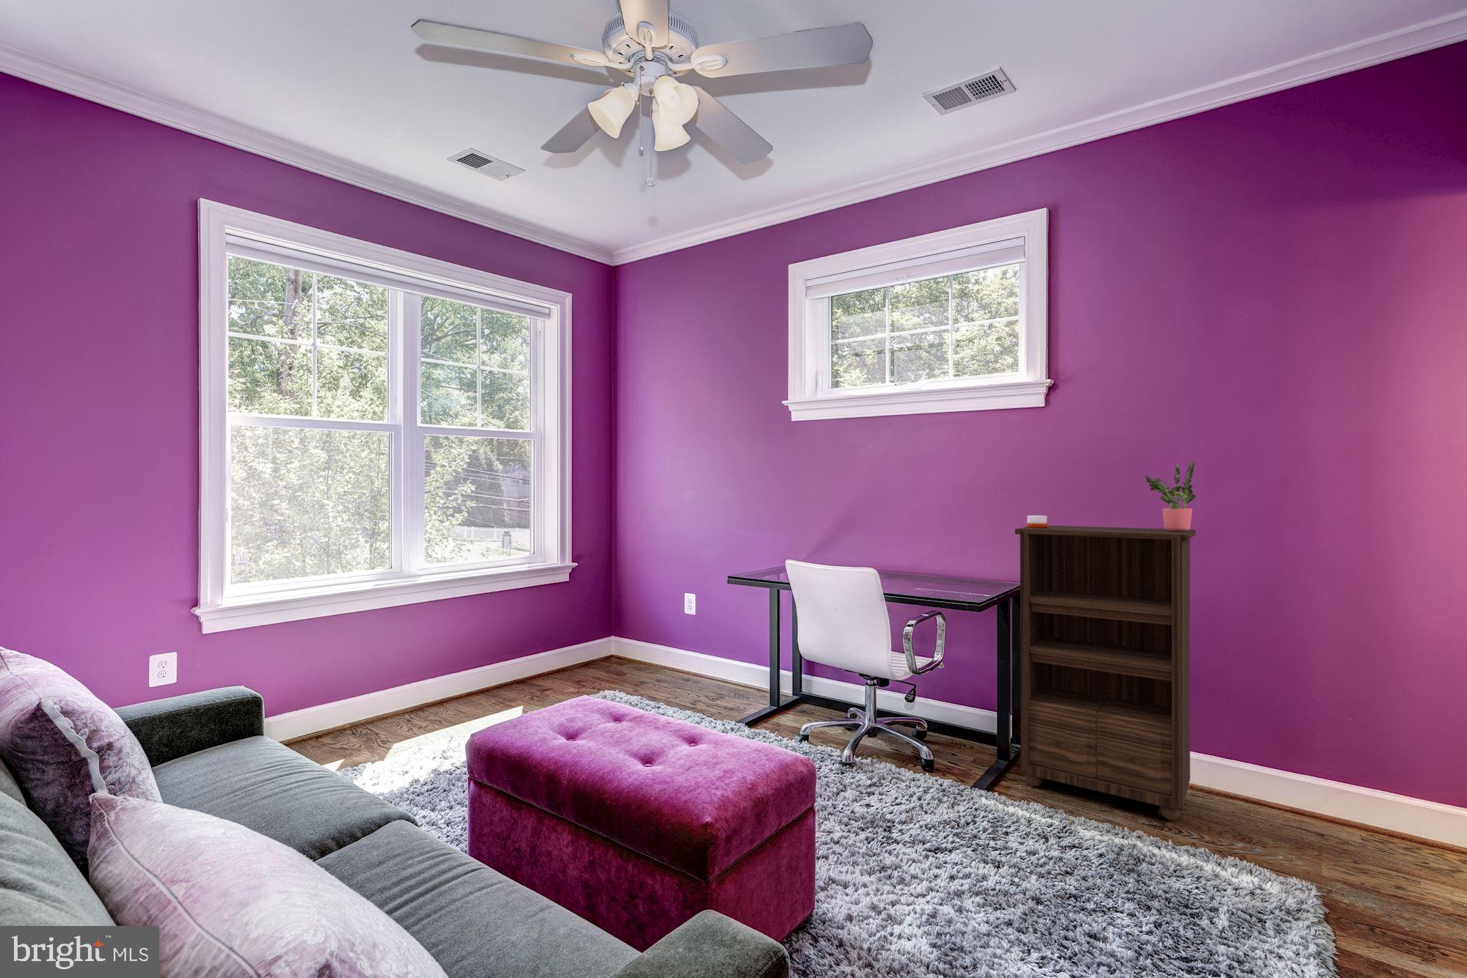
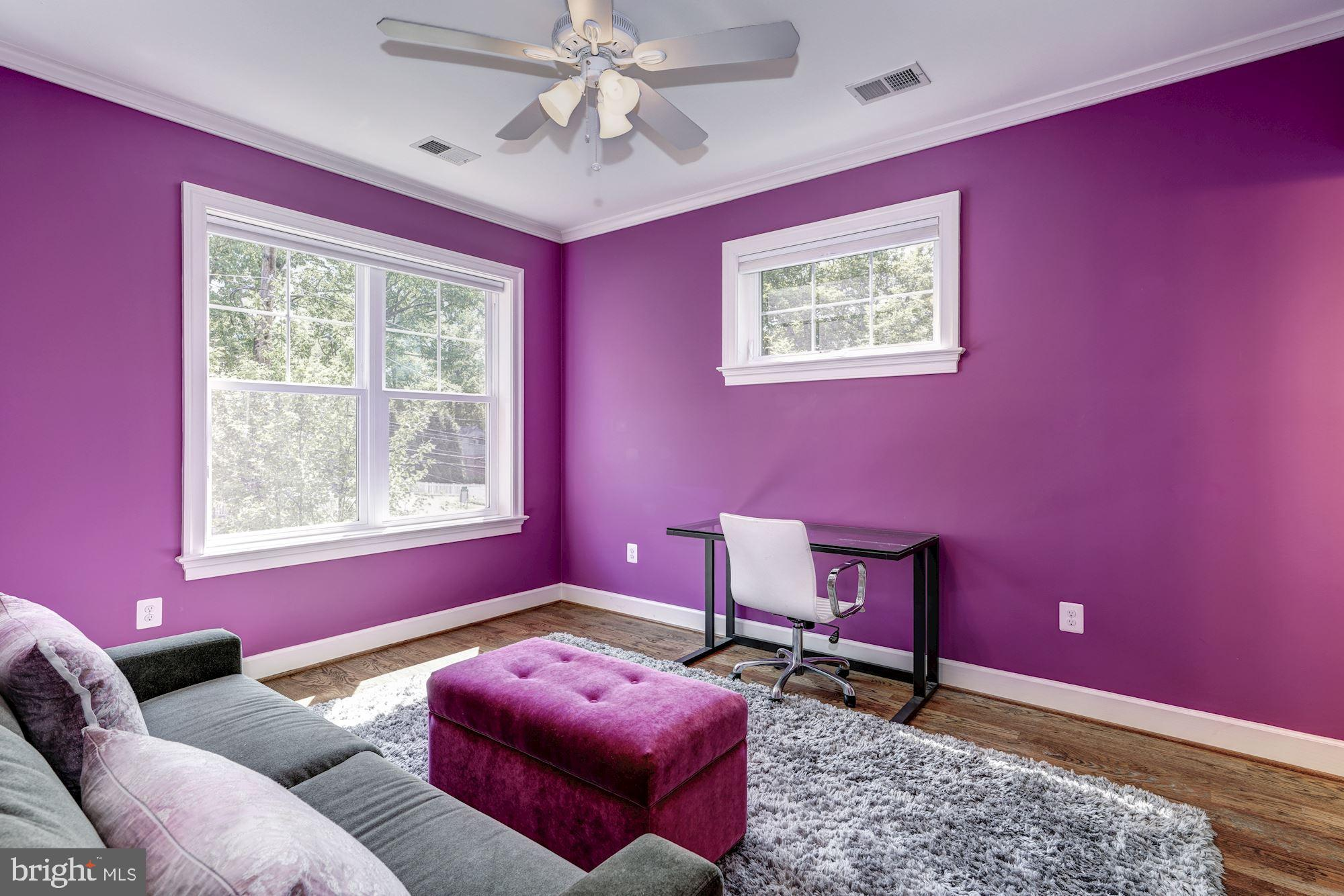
- potted plant [1144,461,1196,532]
- candle [1026,508,1048,528]
- bookshelf [1014,525,1196,821]
